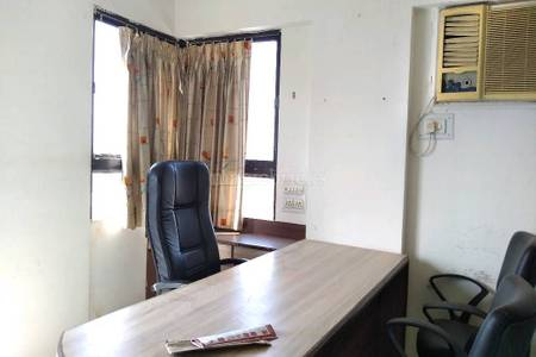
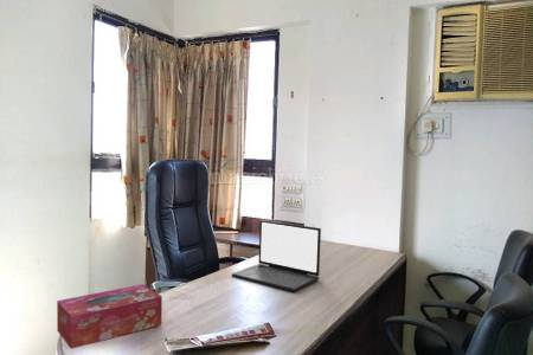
+ laptop [231,219,322,293]
+ tissue box [56,283,163,350]
